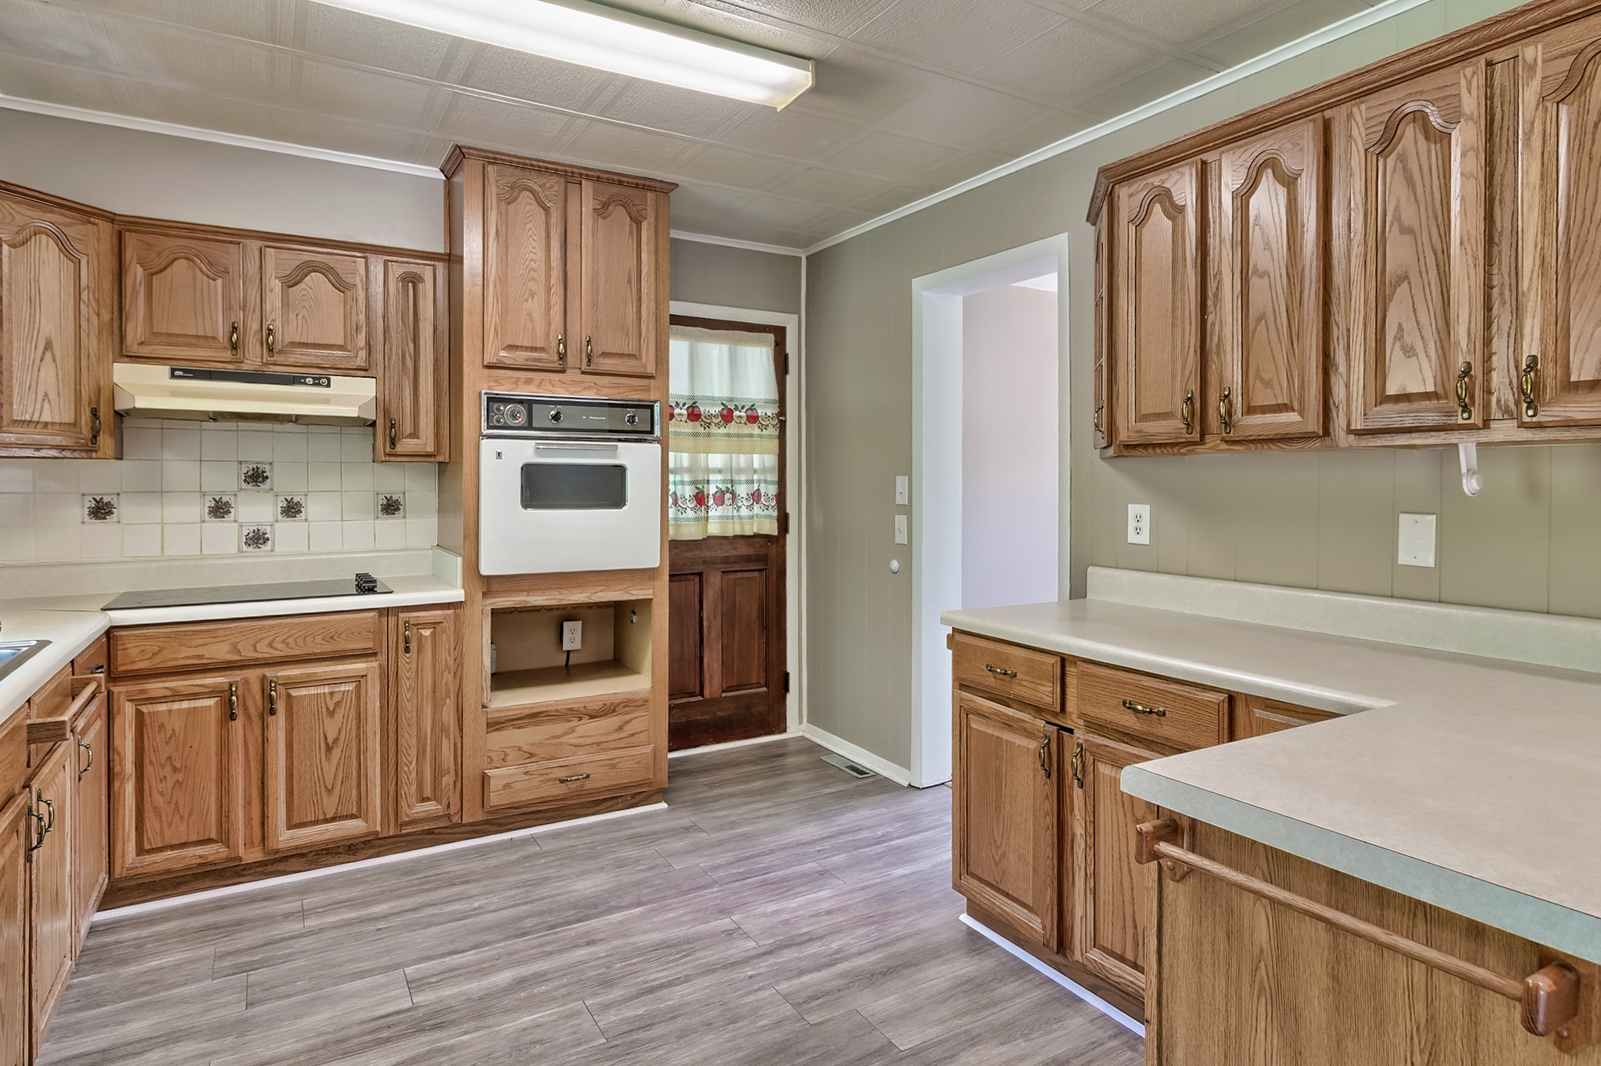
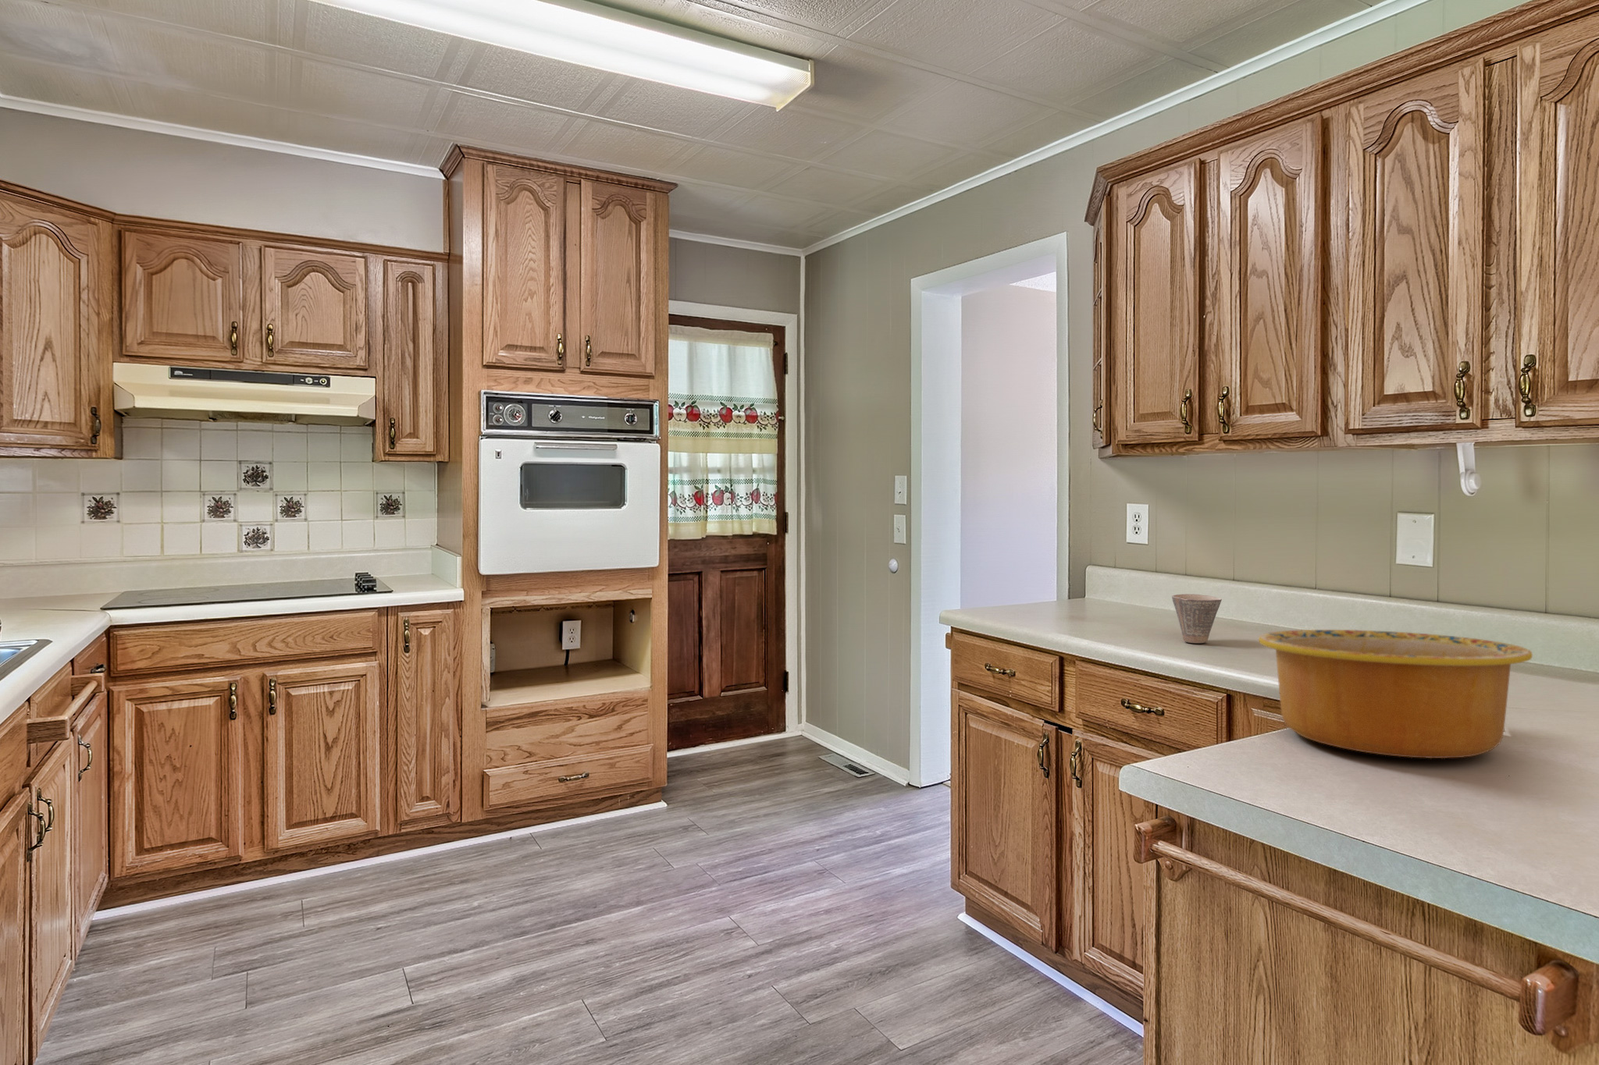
+ cup [1171,593,1222,644]
+ bowl [1258,629,1534,760]
